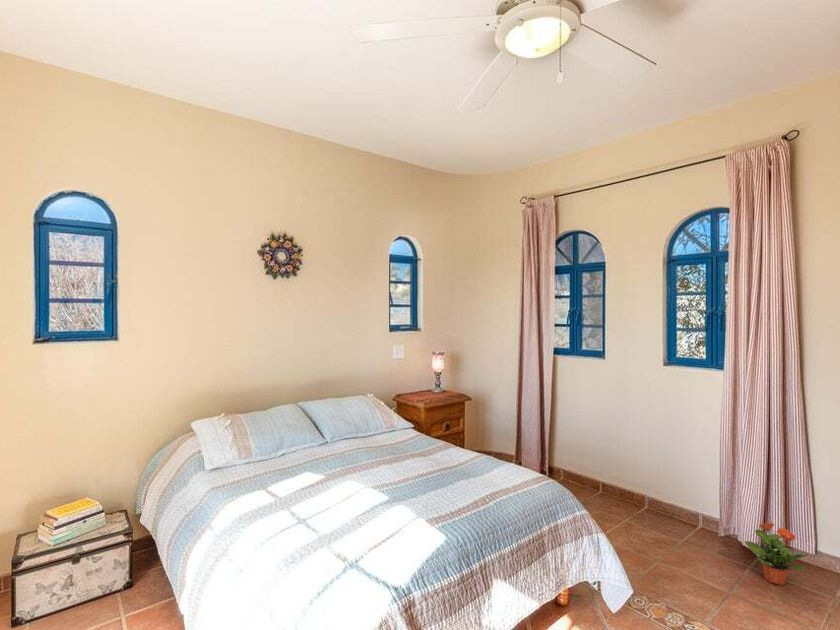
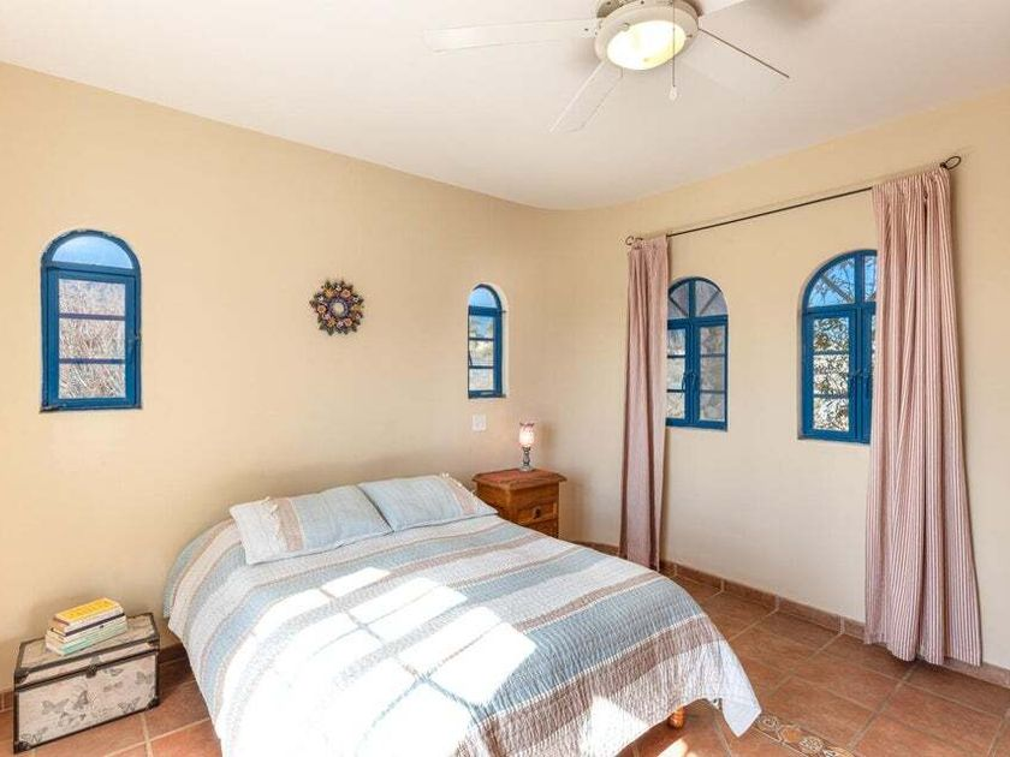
- potted plant [744,522,808,586]
